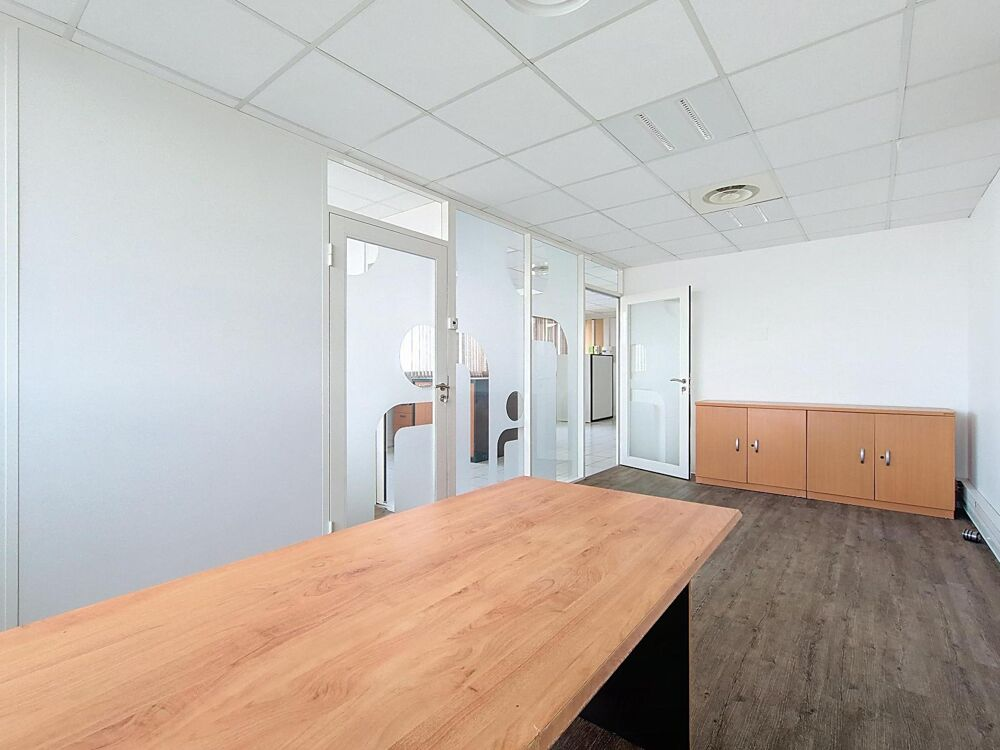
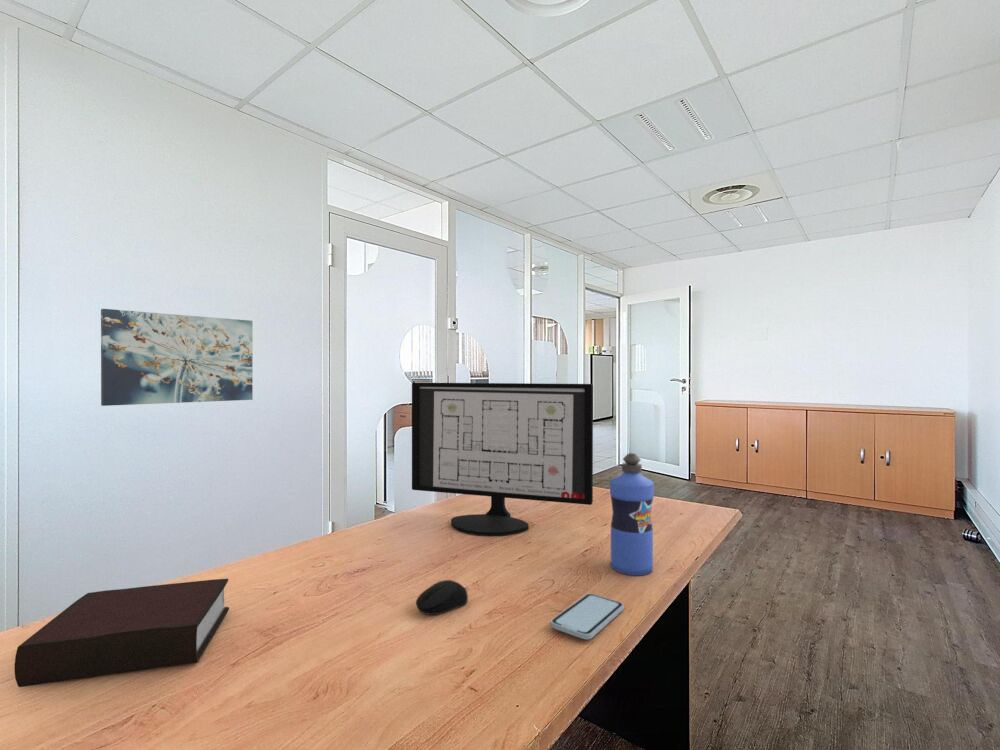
+ water bottle [609,452,655,576]
+ wall art [100,308,254,407]
+ smartphone [550,593,625,640]
+ bible [13,578,230,688]
+ computer monitor [411,382,594,537]
+ computer mouse [415,579,469,616]
